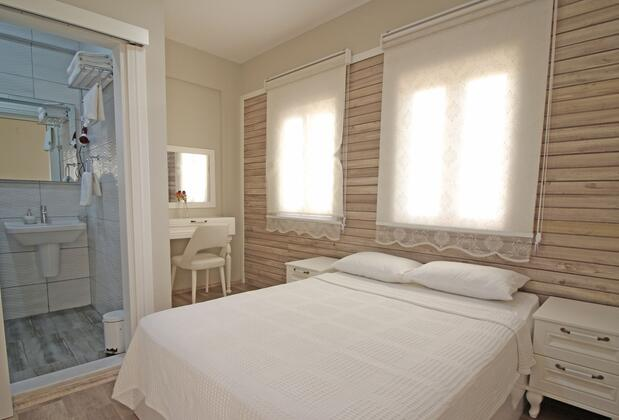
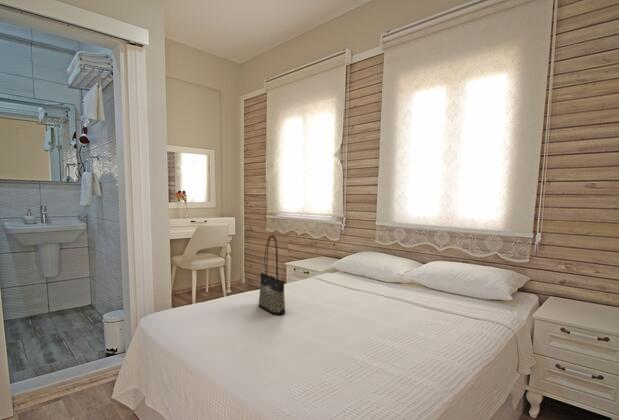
+ tote bag [258,235,286,316]
